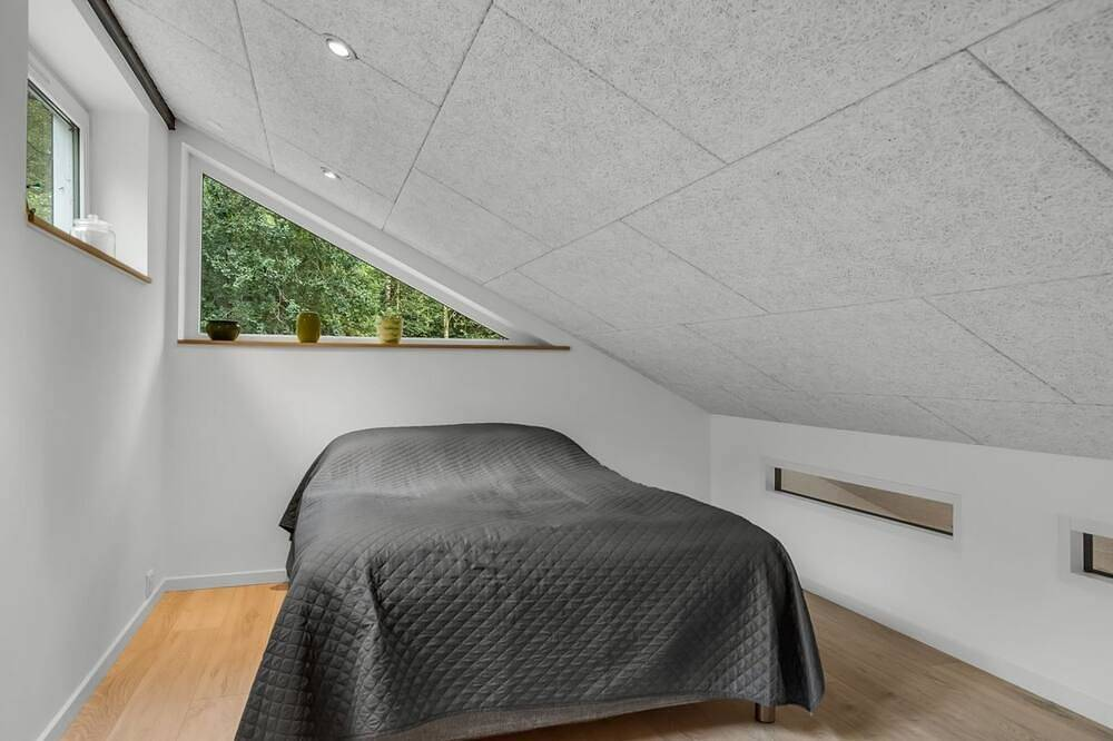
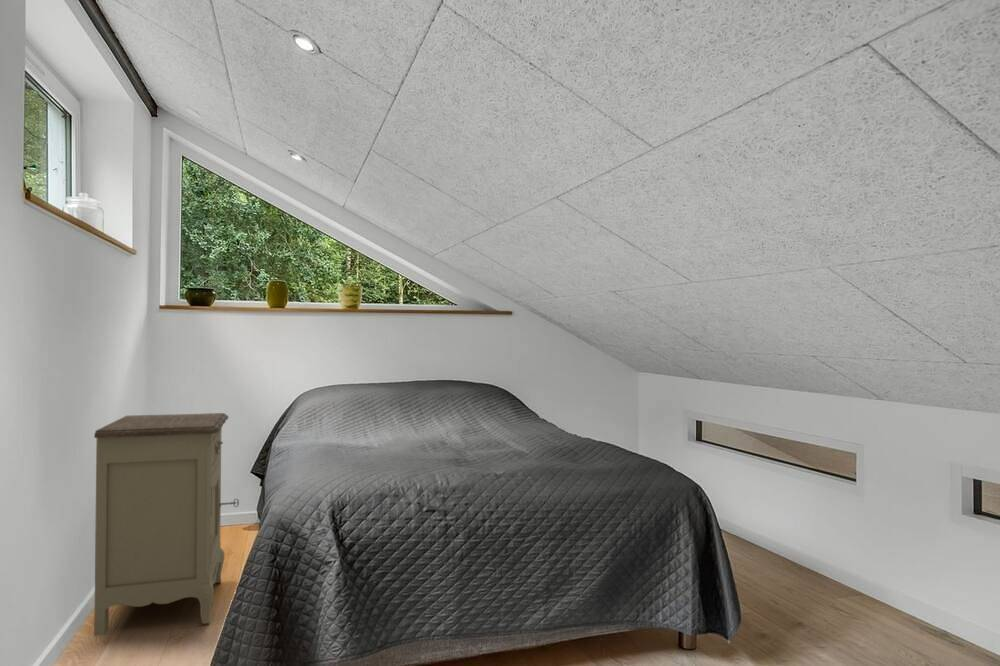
+ nightstand [93,412,240,637]
